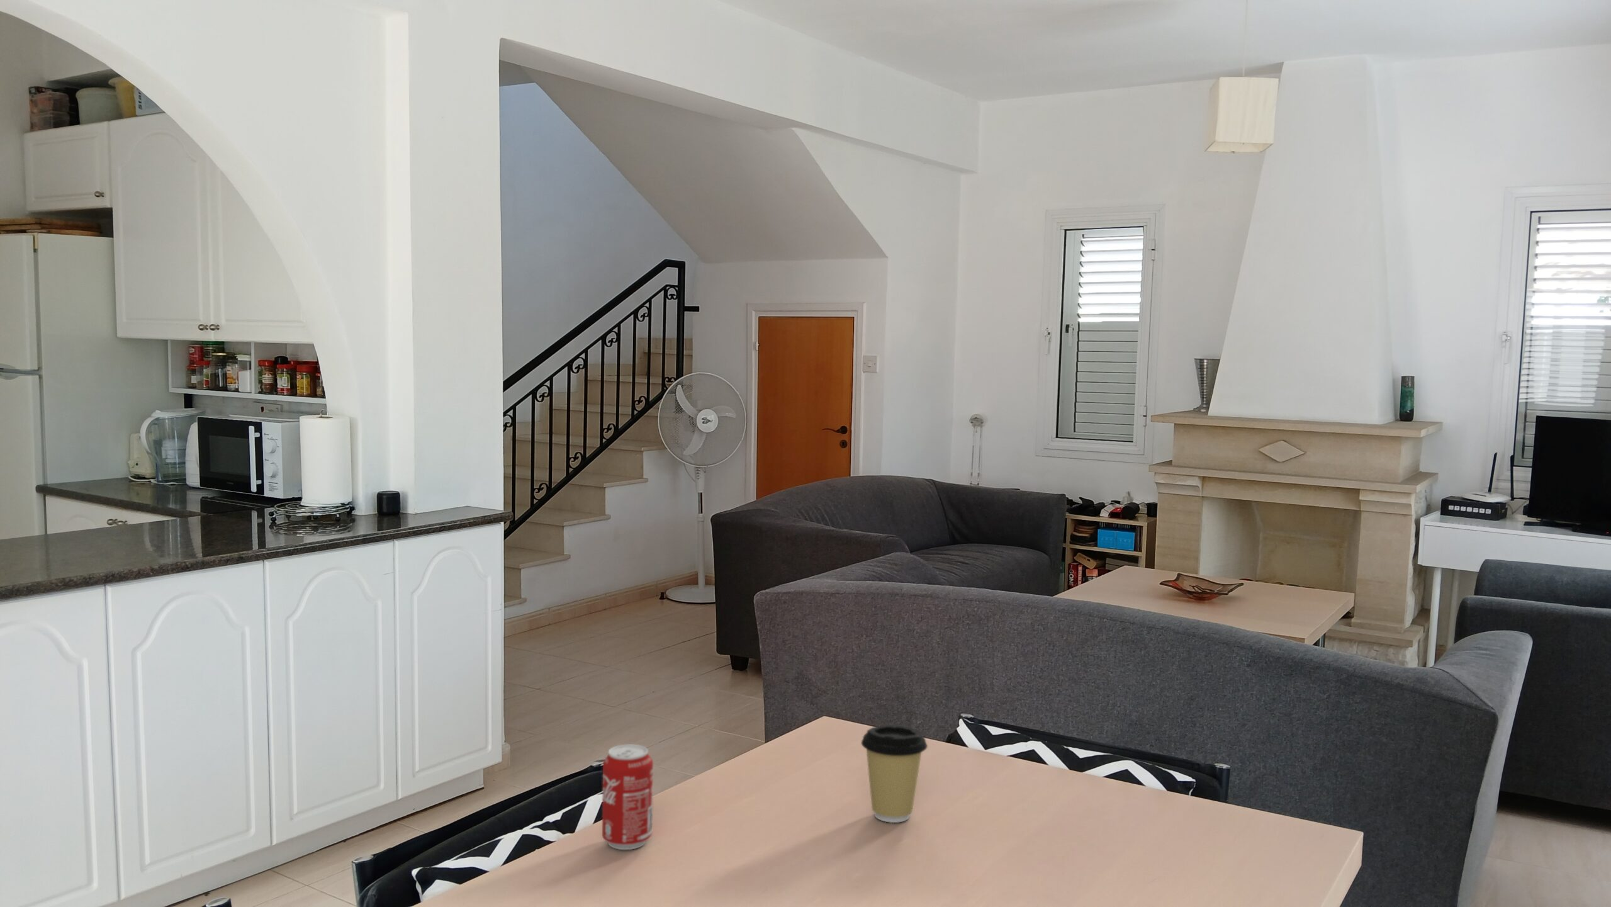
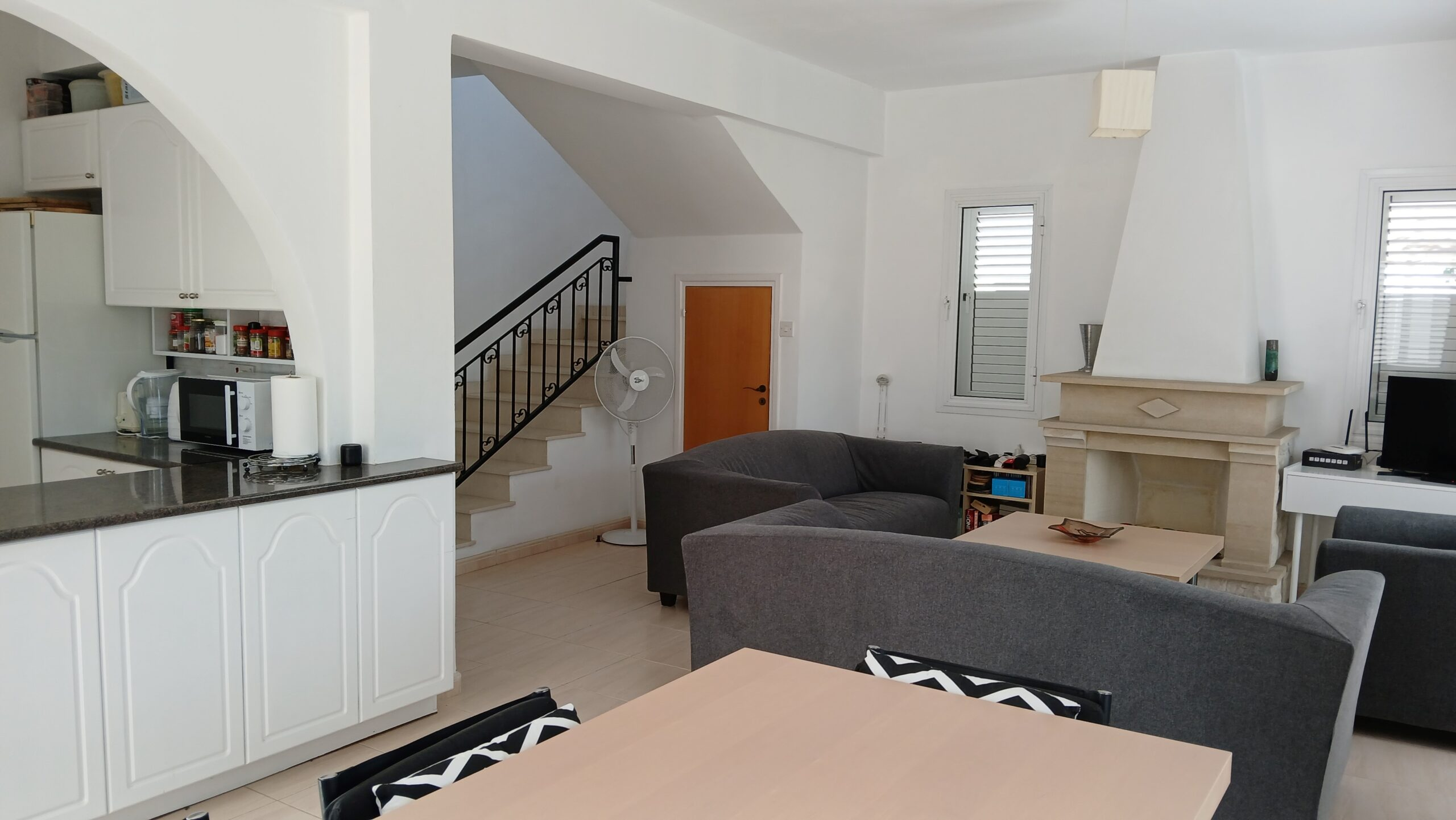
- coffee cup [861,724,928,823]
- beverage can [602,743,654,851]
